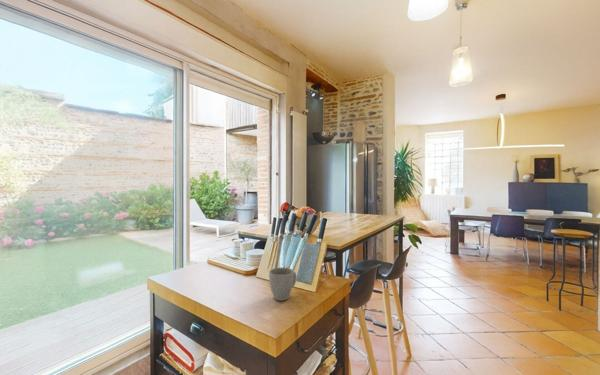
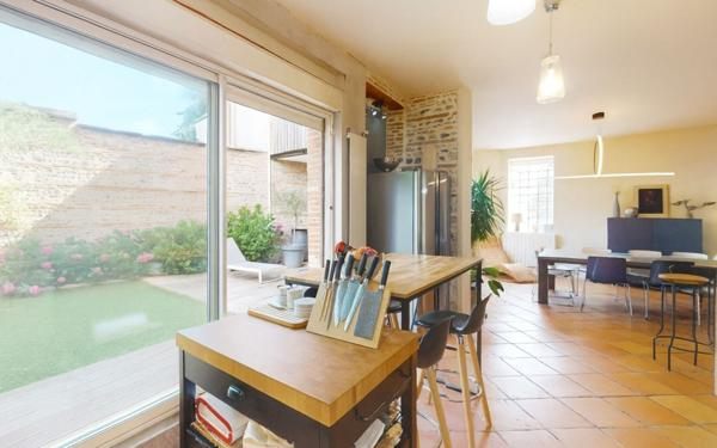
- mug [268,267,298,301]
